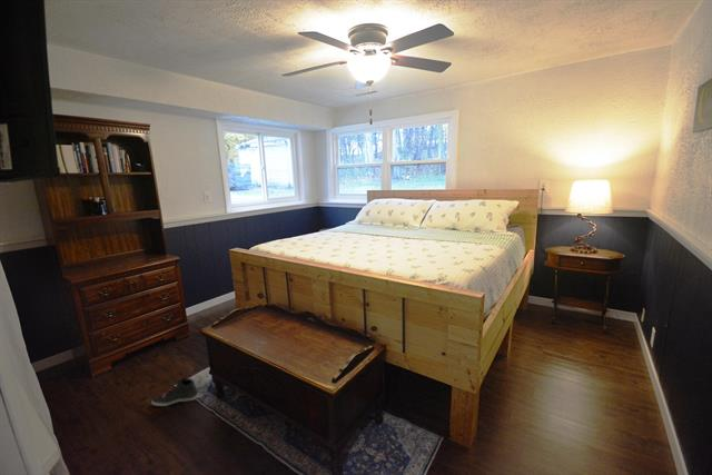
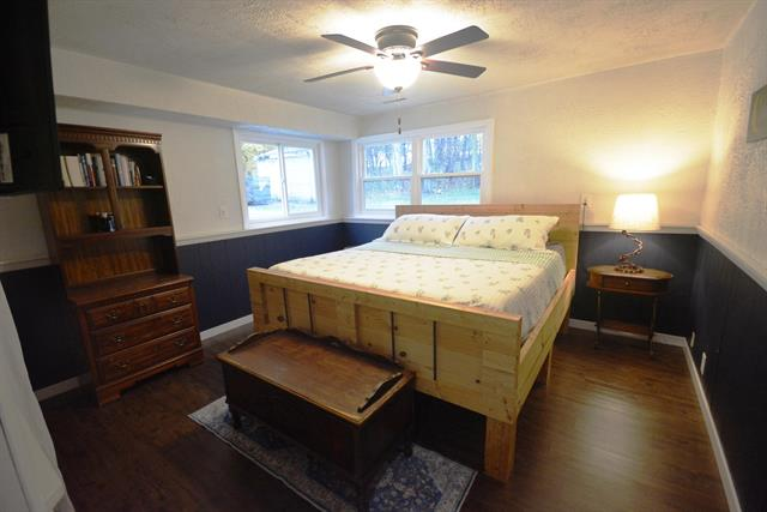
- sneaker [150,377,200,407]
